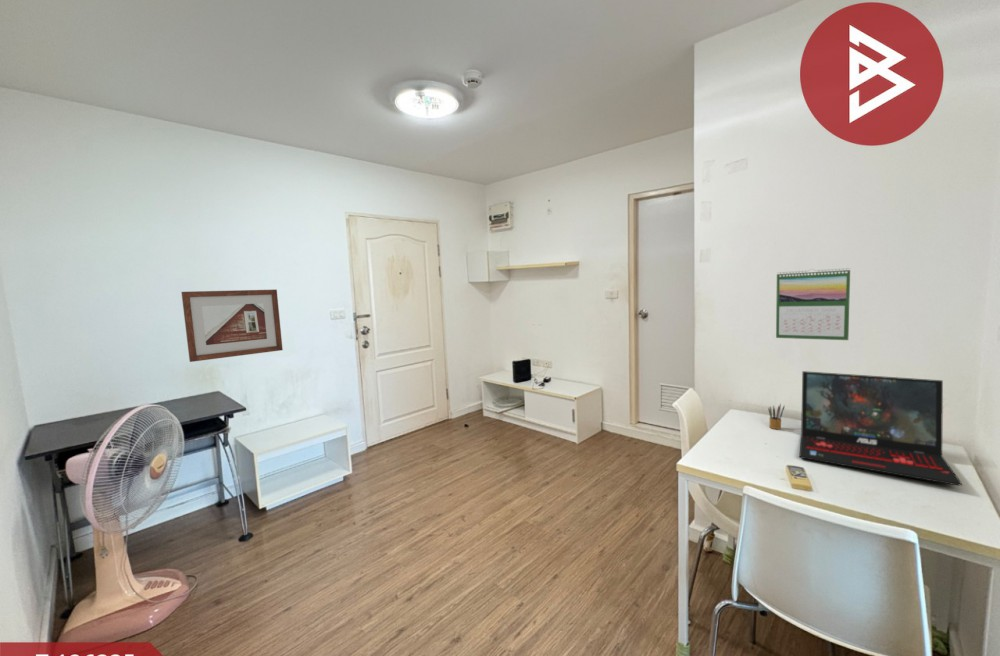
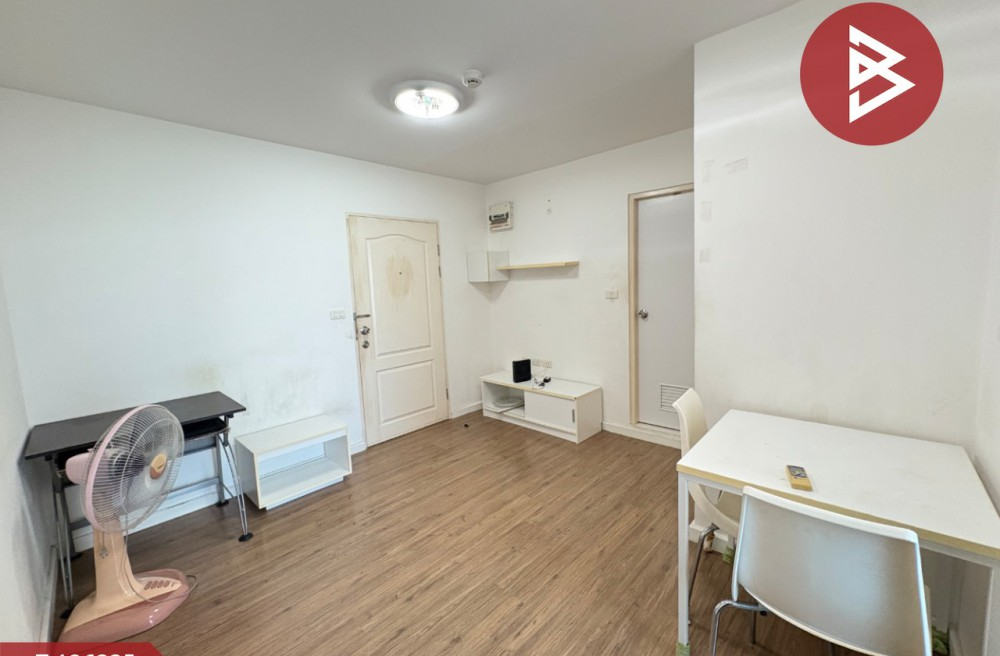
- calendar [775,267,851,341]
- laptop [798,370,963,487]
- pencil box [767,403,786,430]
- picture frame [180,288,284,363]
